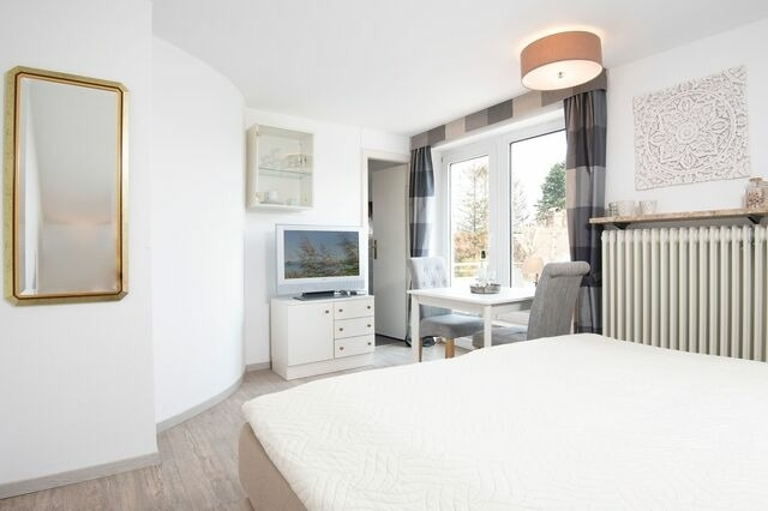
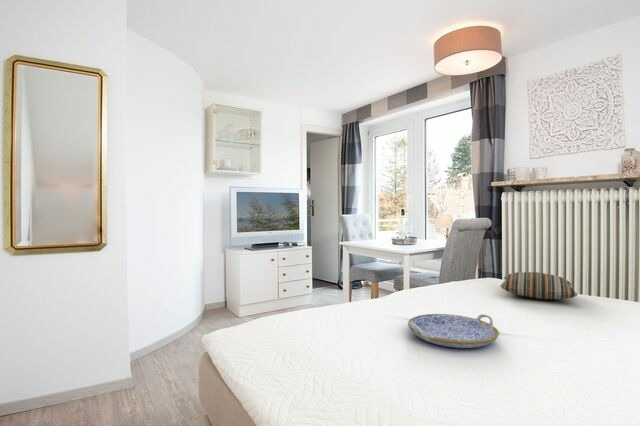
+ pillow [500,271,578,300]
+ serving tray [407,313,500,349]
